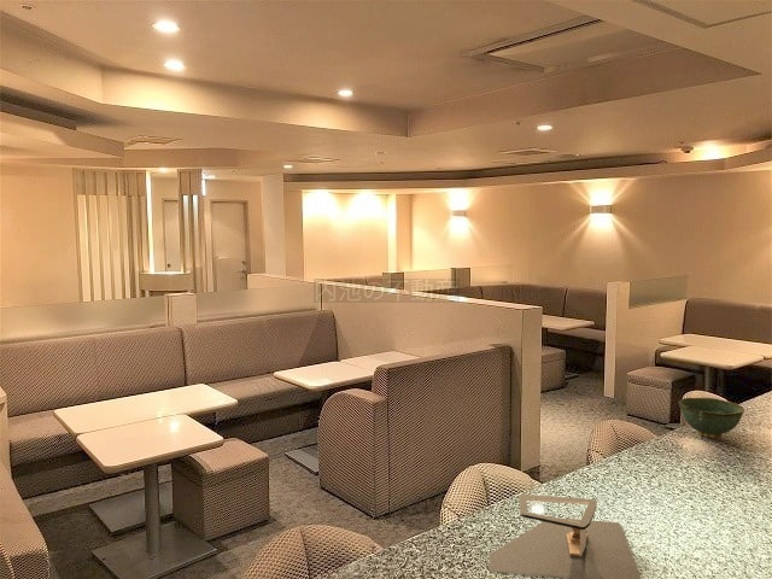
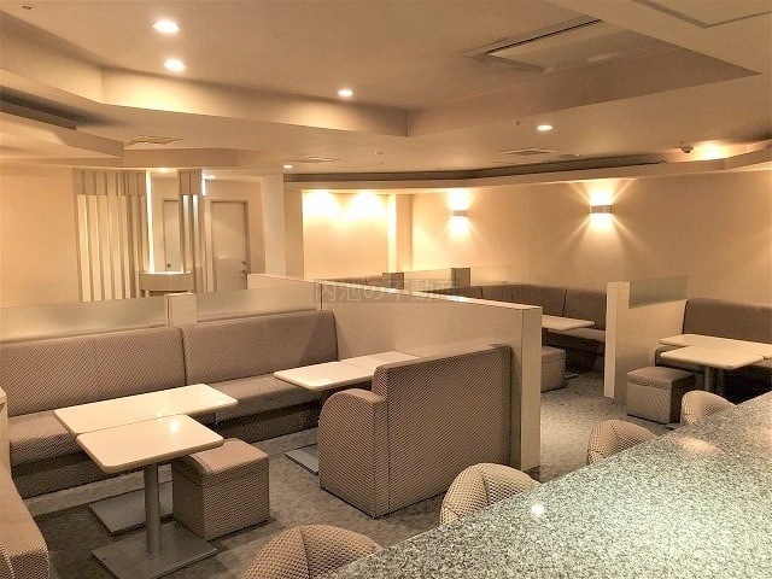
- bowl [678,397,745,439]
- architectural model [489,493,642,579]
